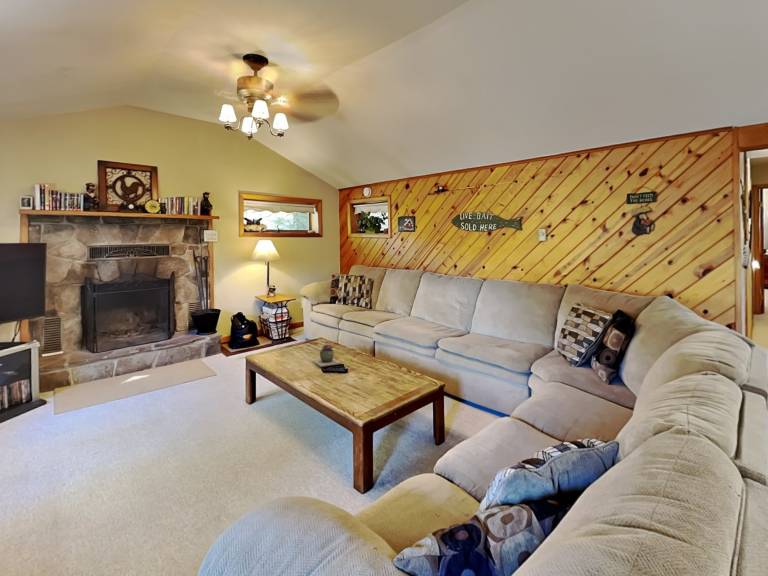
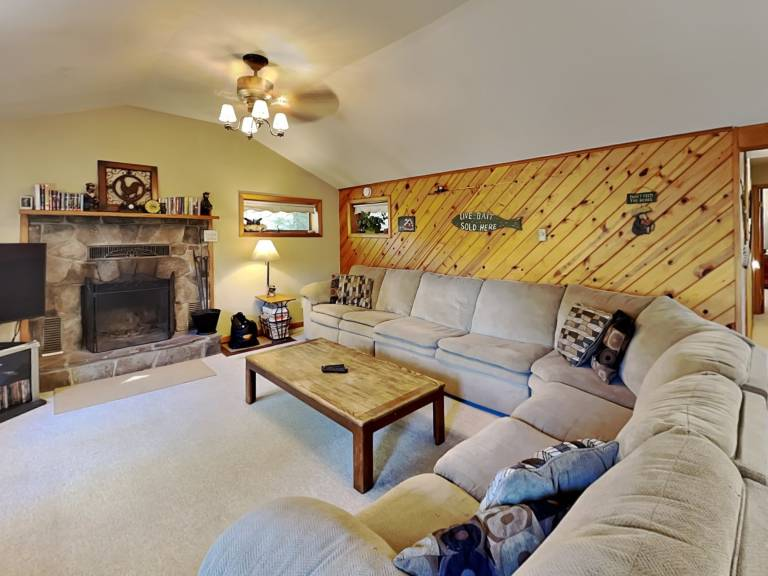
- succulent plant [310,343,343,368]
